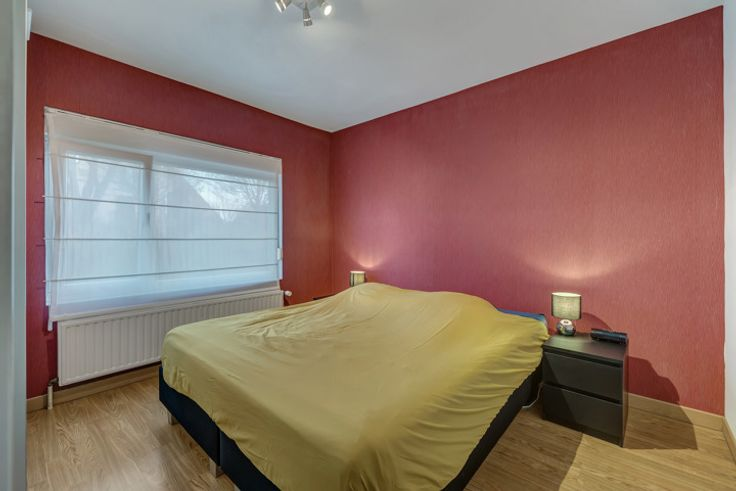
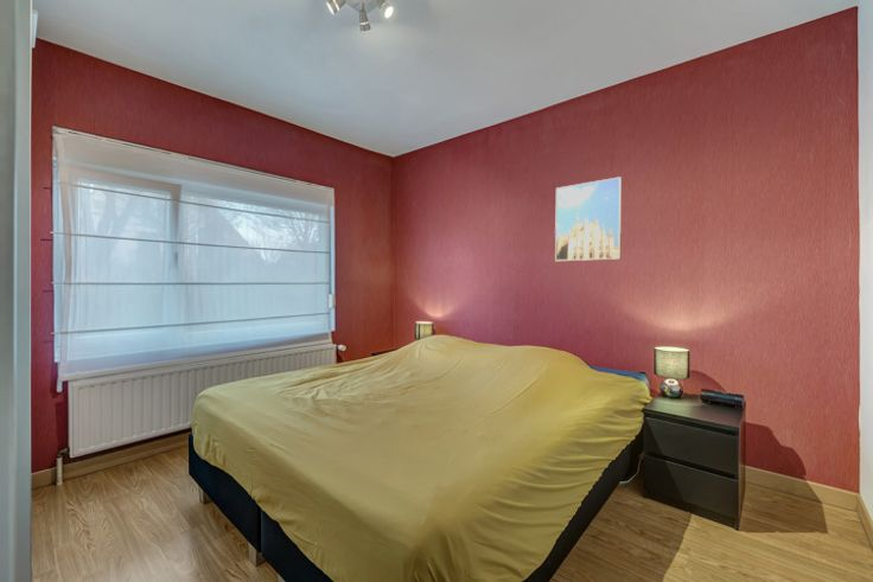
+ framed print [554,175,623,262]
